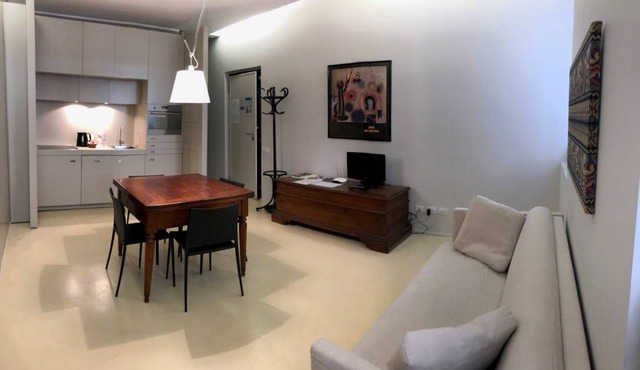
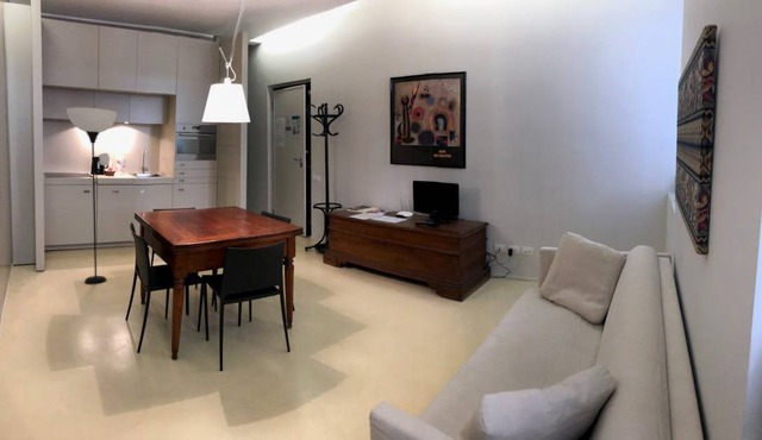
+ floor lamp [65,106,118,284]
